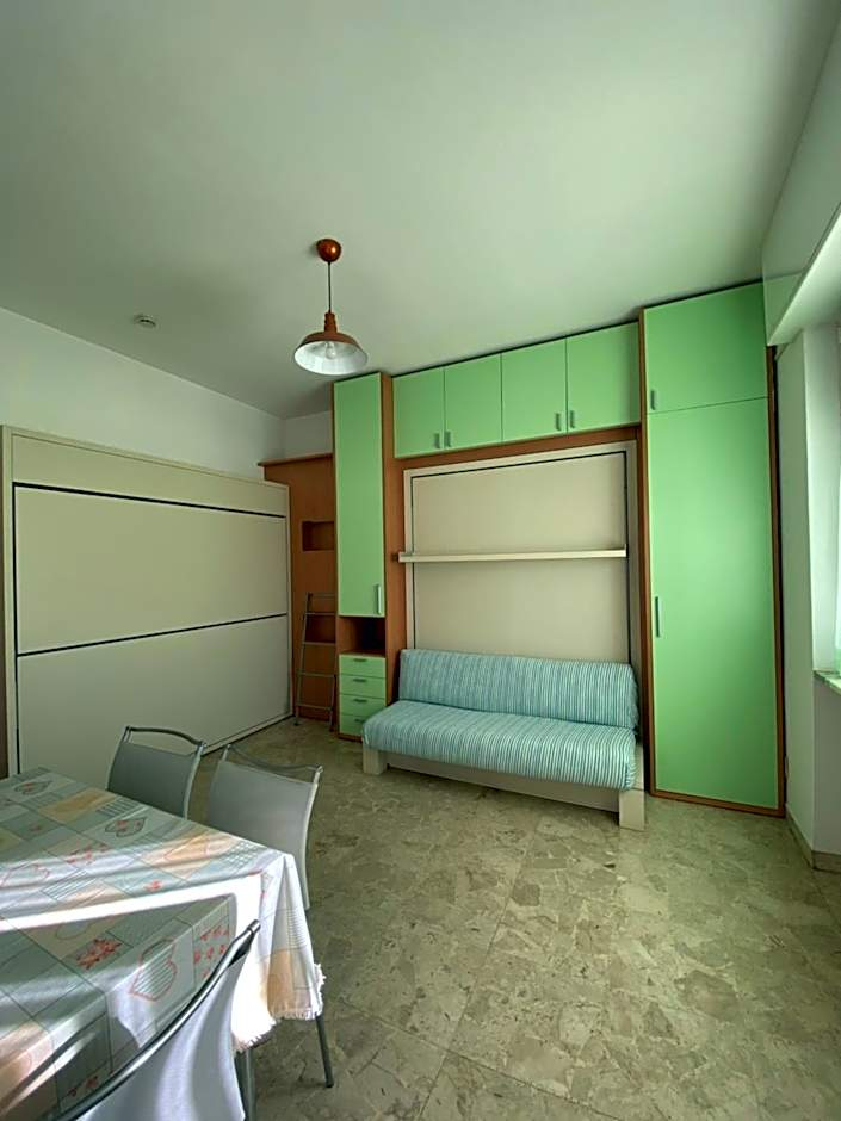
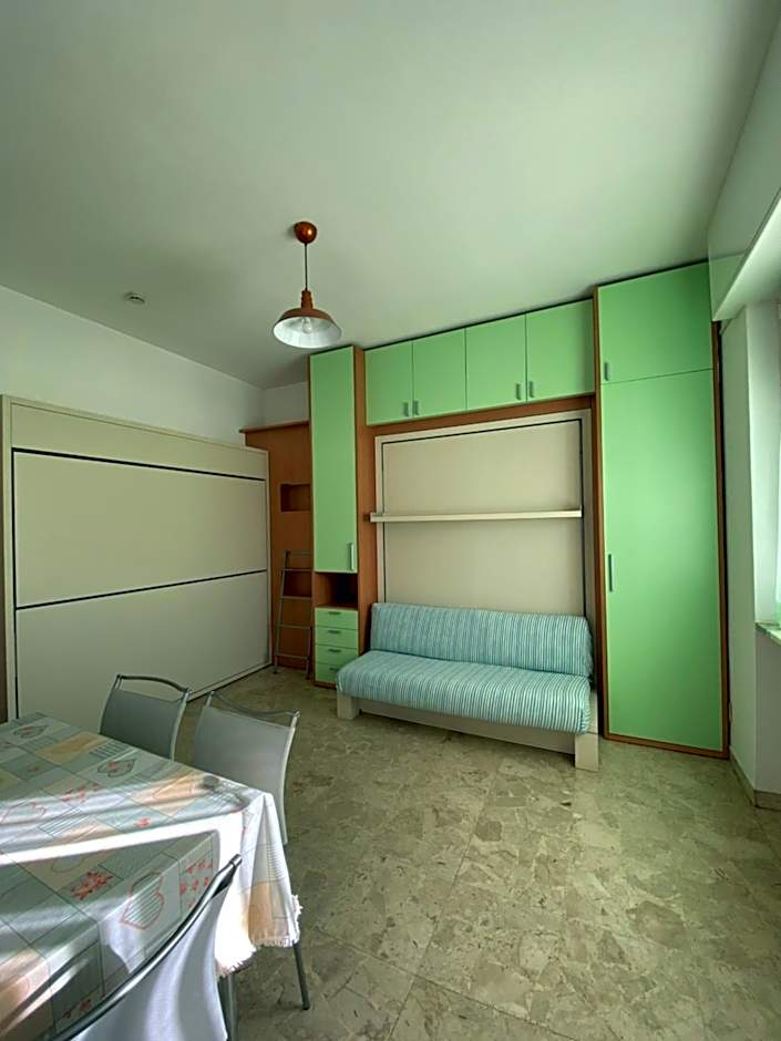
+ soupspoon [202,774,251,808]
